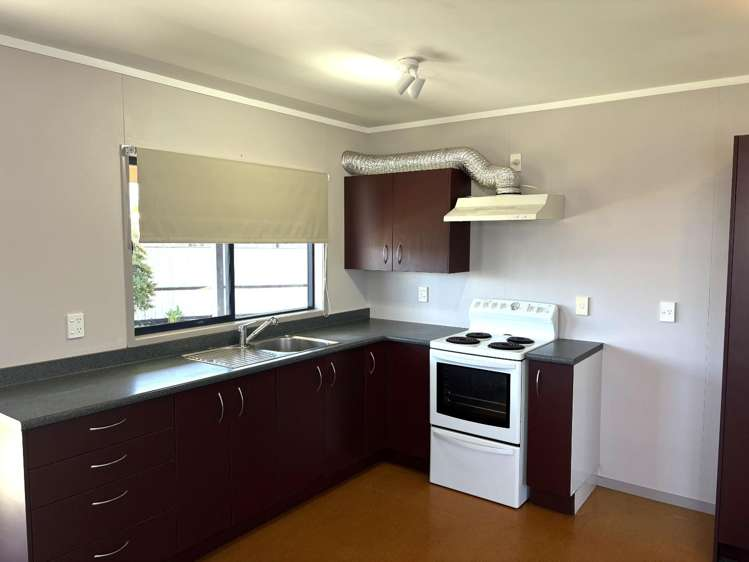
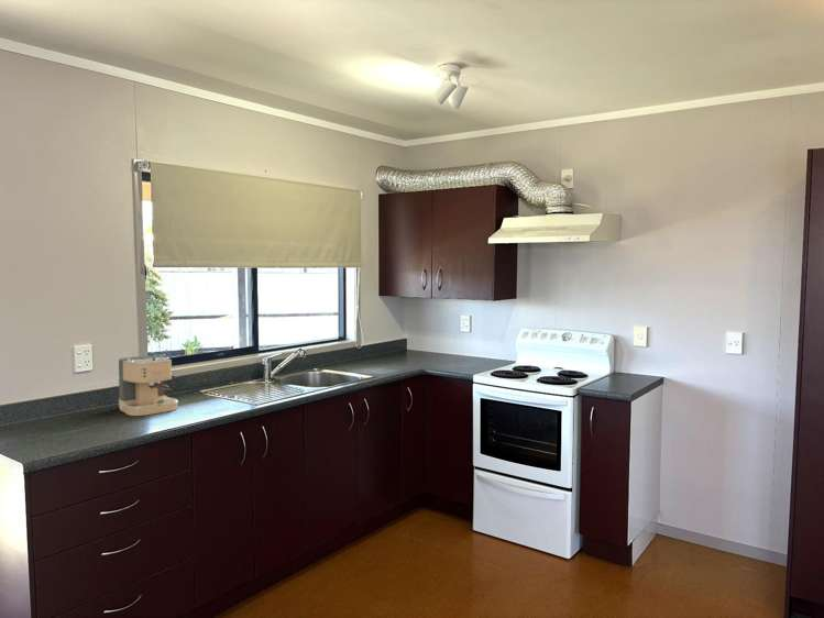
+ coffee maker [118,354,179,417]
